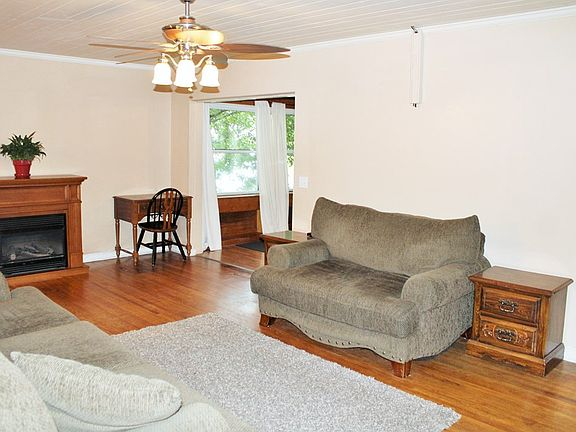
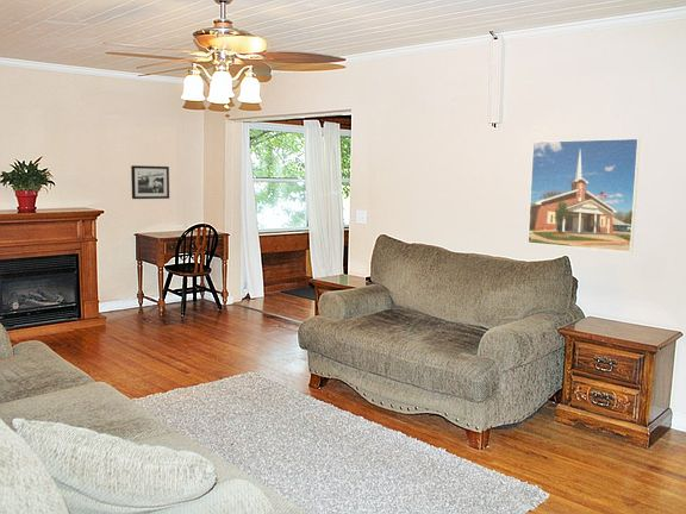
+ picture frame [130,164,170,200]
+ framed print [526,137,642,253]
